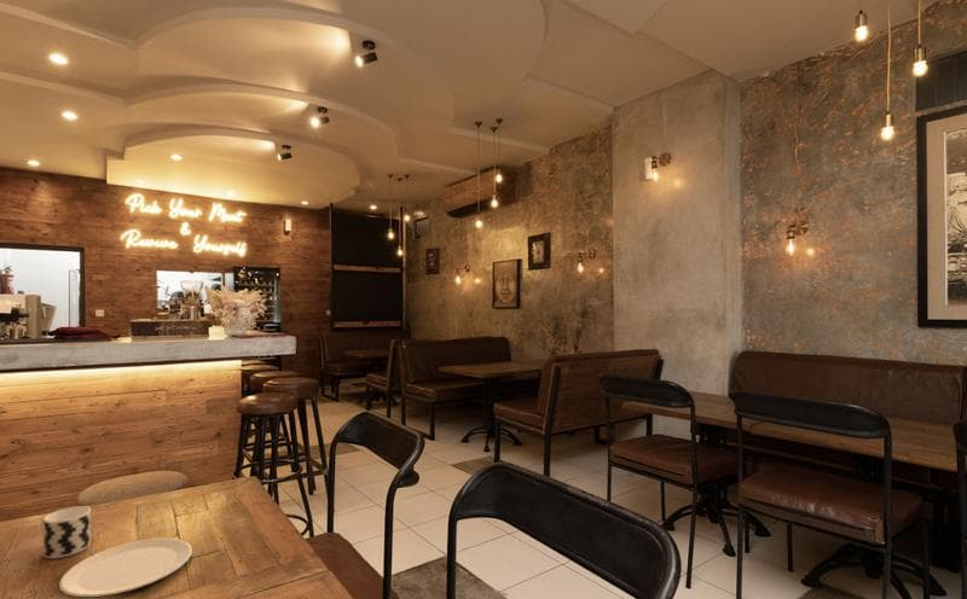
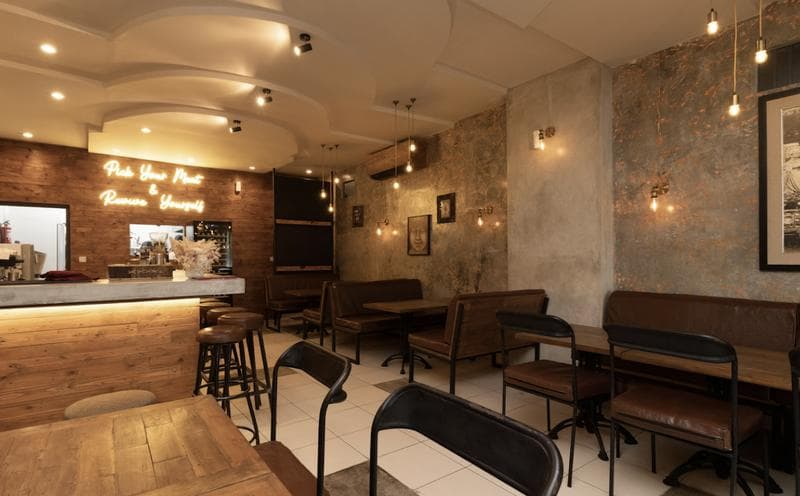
- cup [39,505,92,559]
- plate [58,537,193,599]
